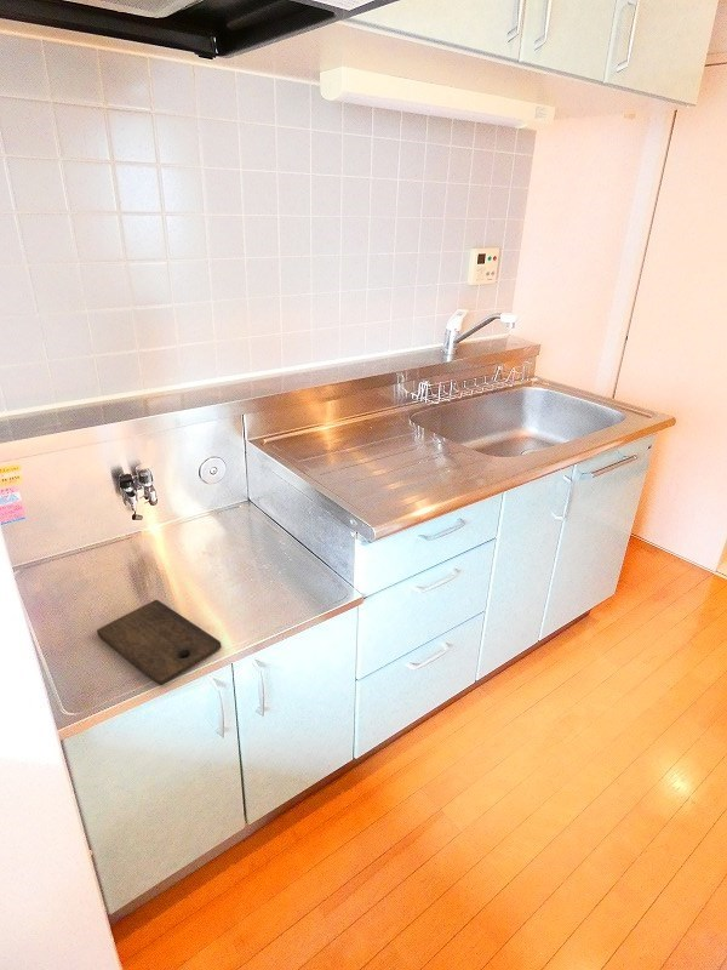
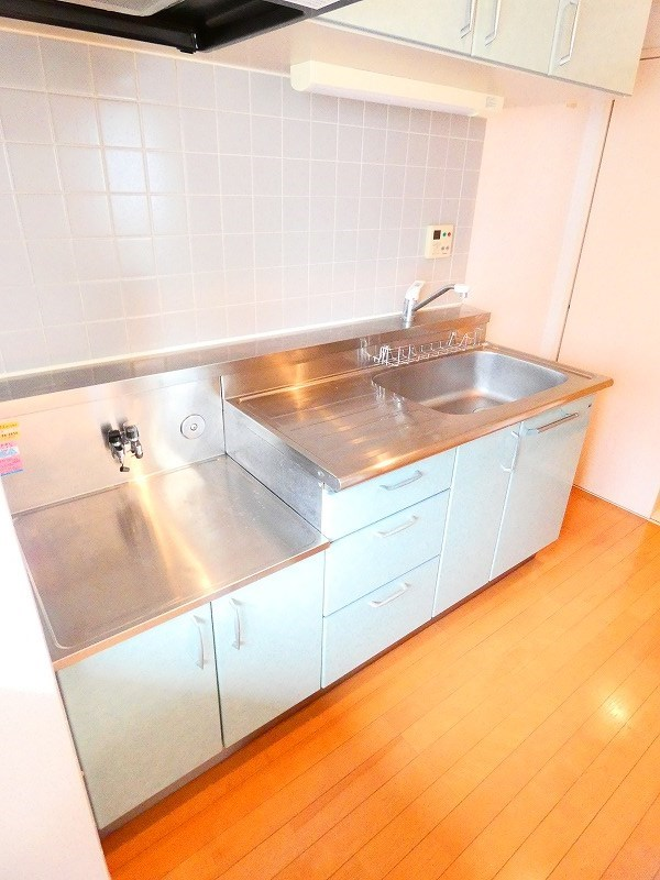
- cutting board [96,599,223,686]
